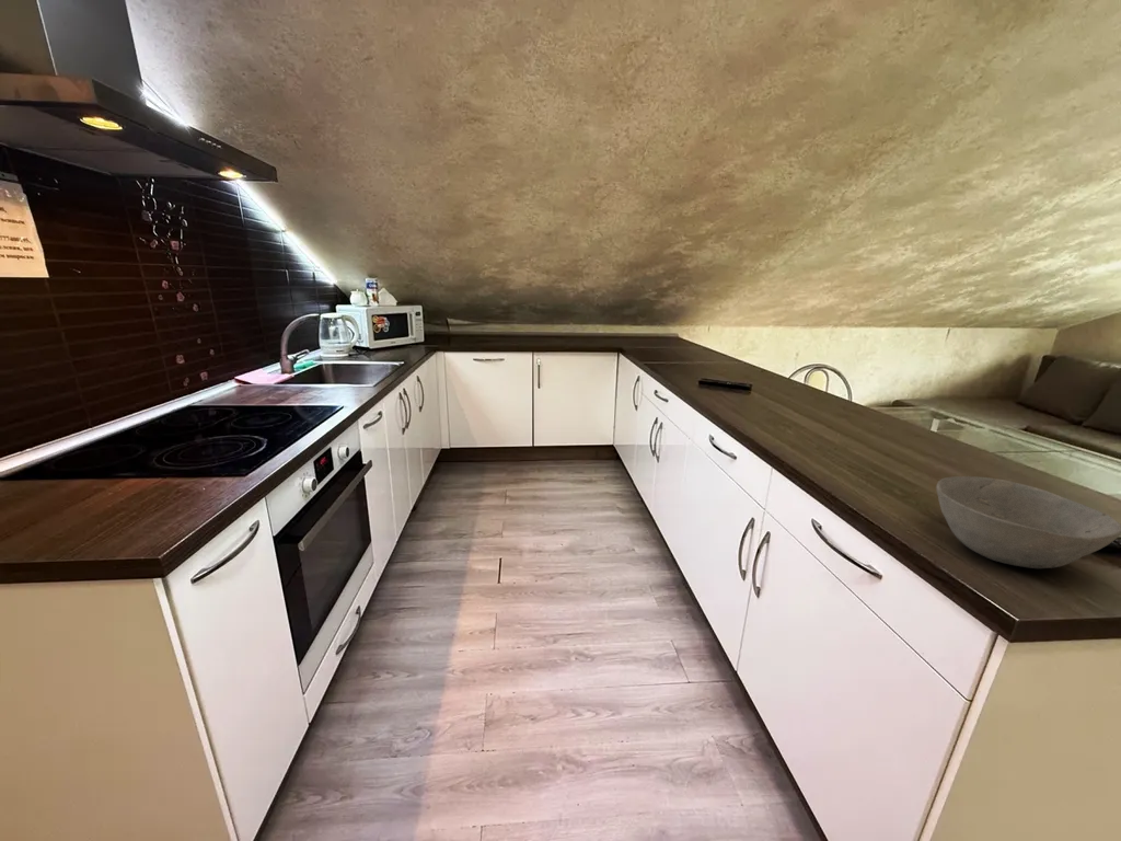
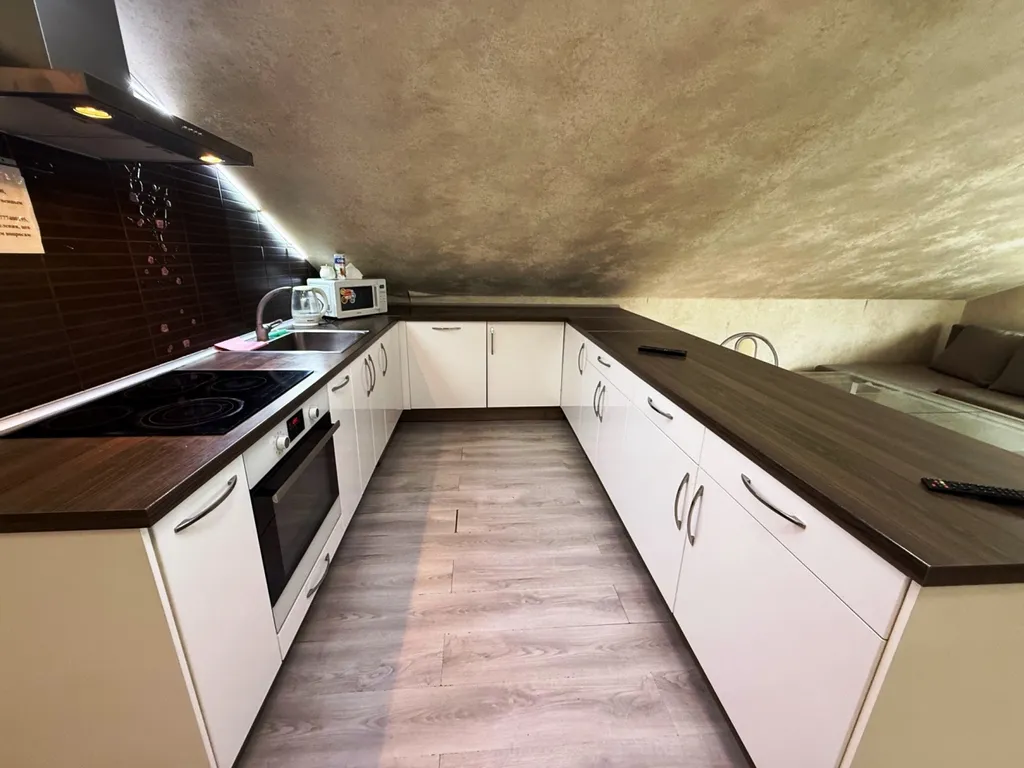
- bowl [935,475,1121,569]
